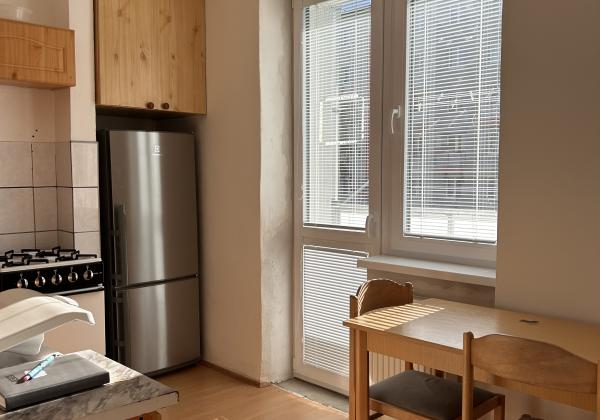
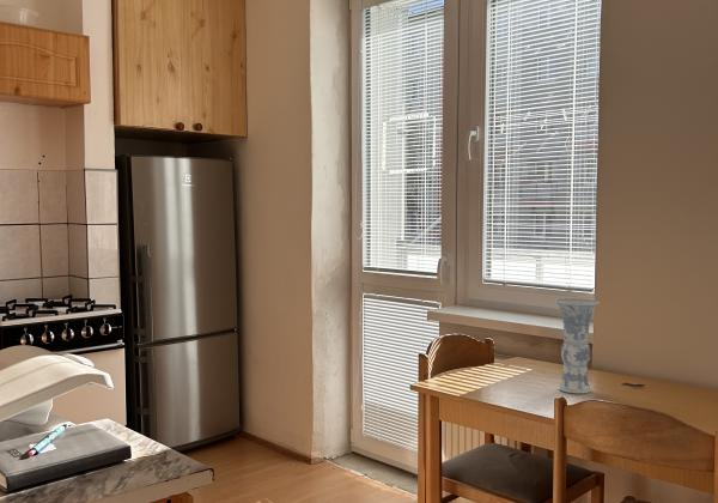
+ vase [554,297,601,394]
